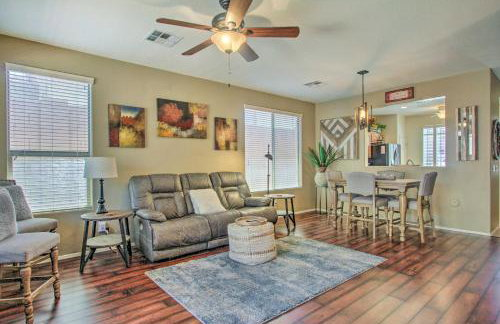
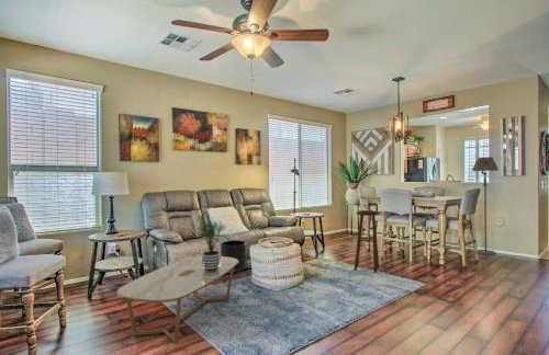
+ coffee table [115,254,238,345]
+ floor lamp [471,156,500,255]
+ planter [220,239,249,285]
+ potted plant [194,219,231,272]
+ stool [354,209,381,273]
